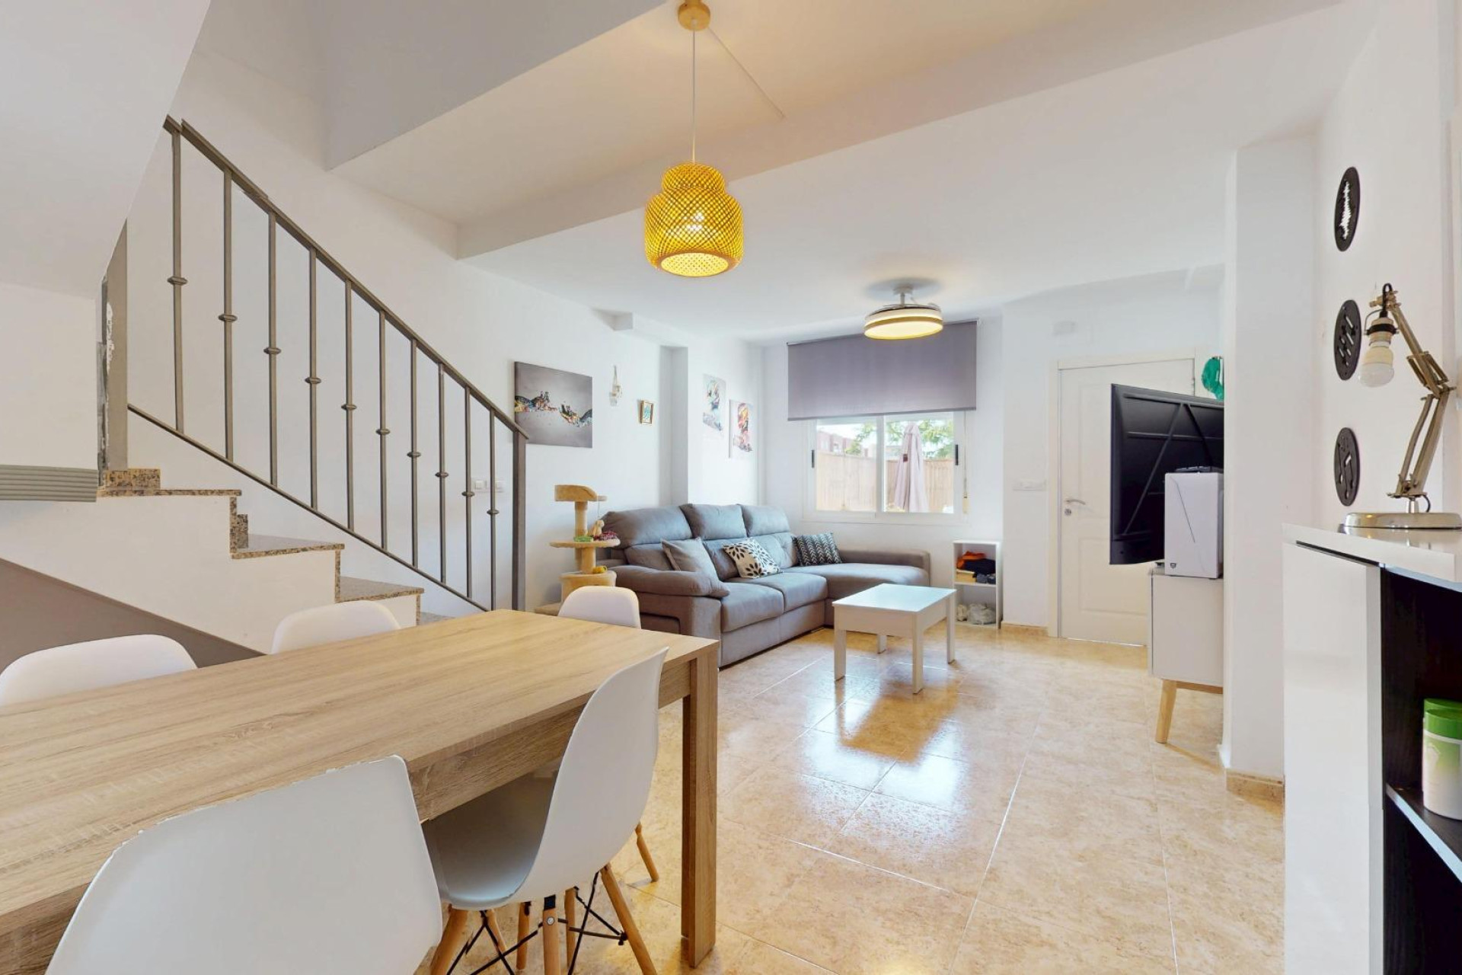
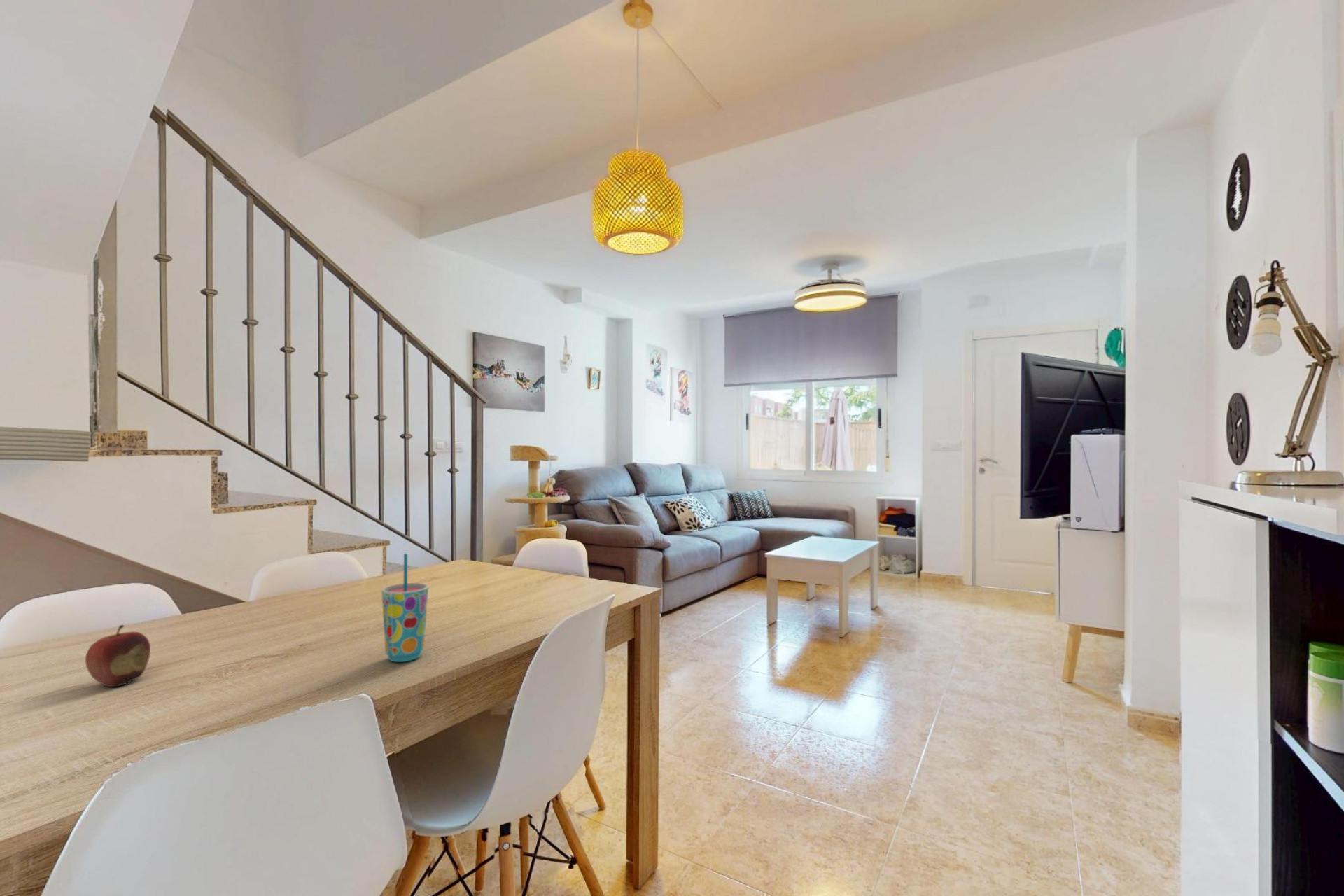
+ cup [381,553,429,663]
+ fruit [85,624,151,687]
